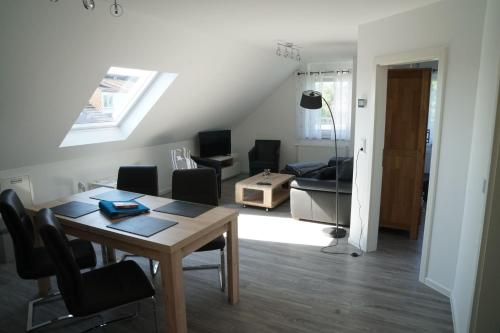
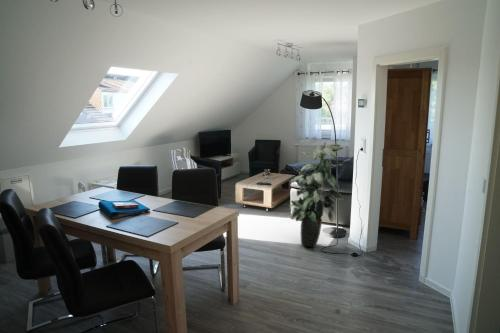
+ indoor plant [289,138,347,248]
